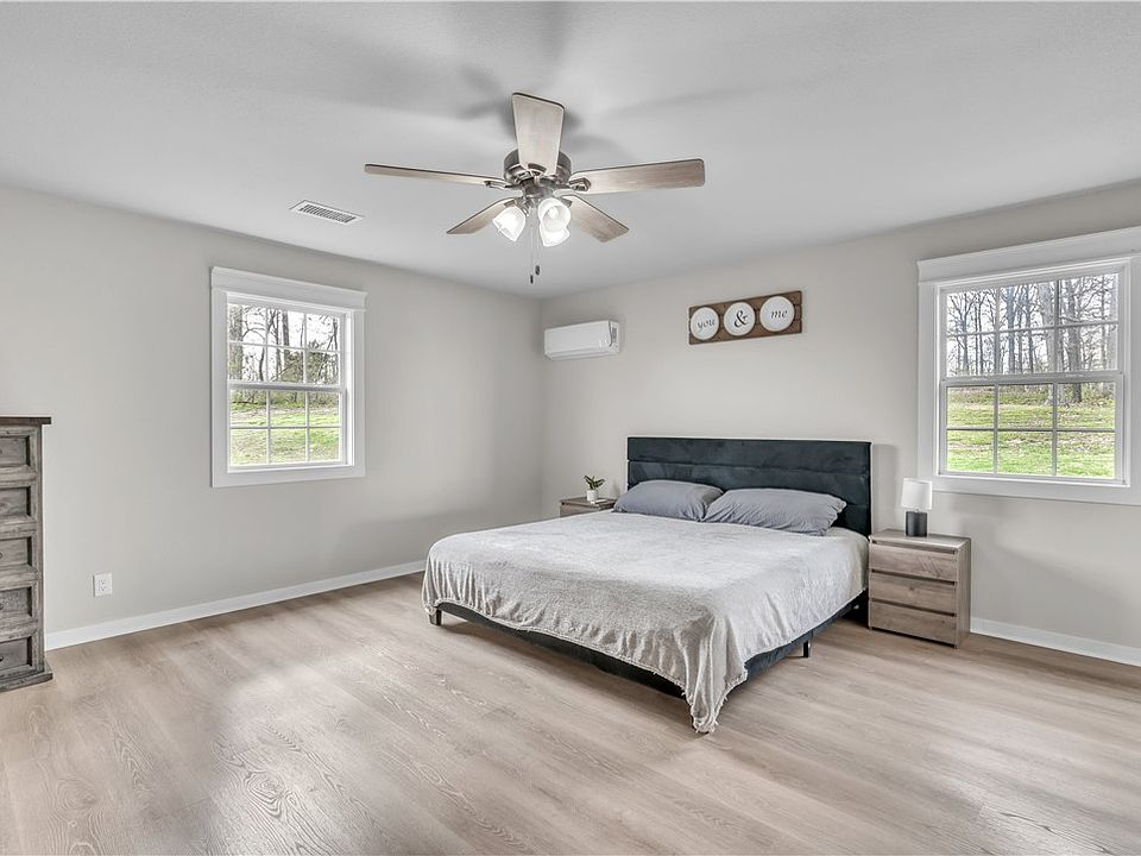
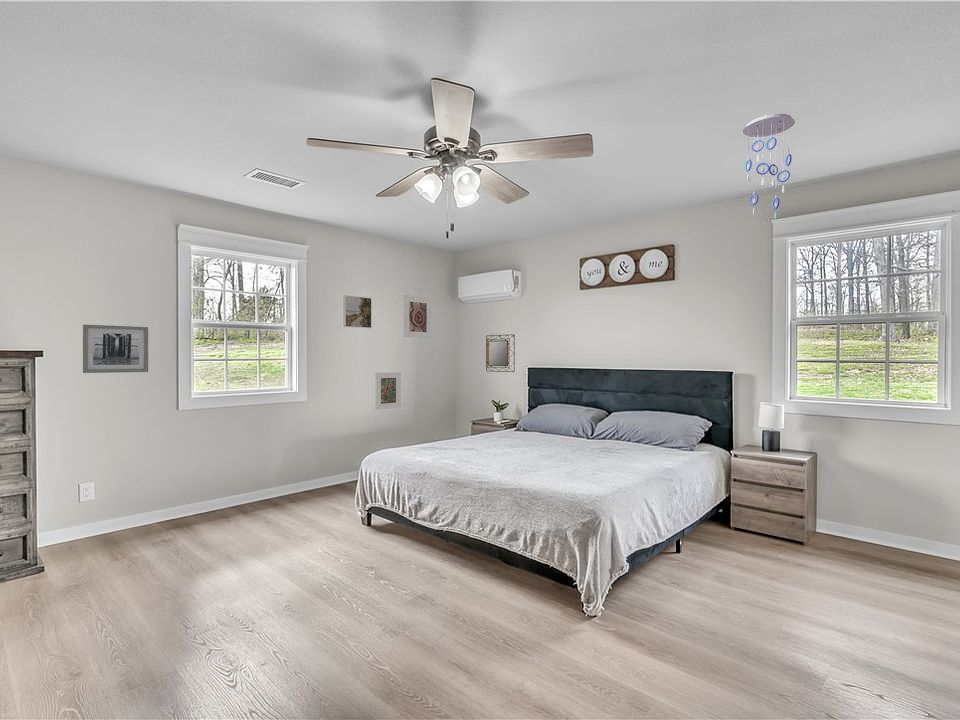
+ wall art [82,324,149,374]
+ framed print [375,371,402,410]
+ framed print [403,294,432,339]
+ ceiling mobile [742,113,796,221]
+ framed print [343,294,373,329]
+ home mirror [485,333,516,373]
